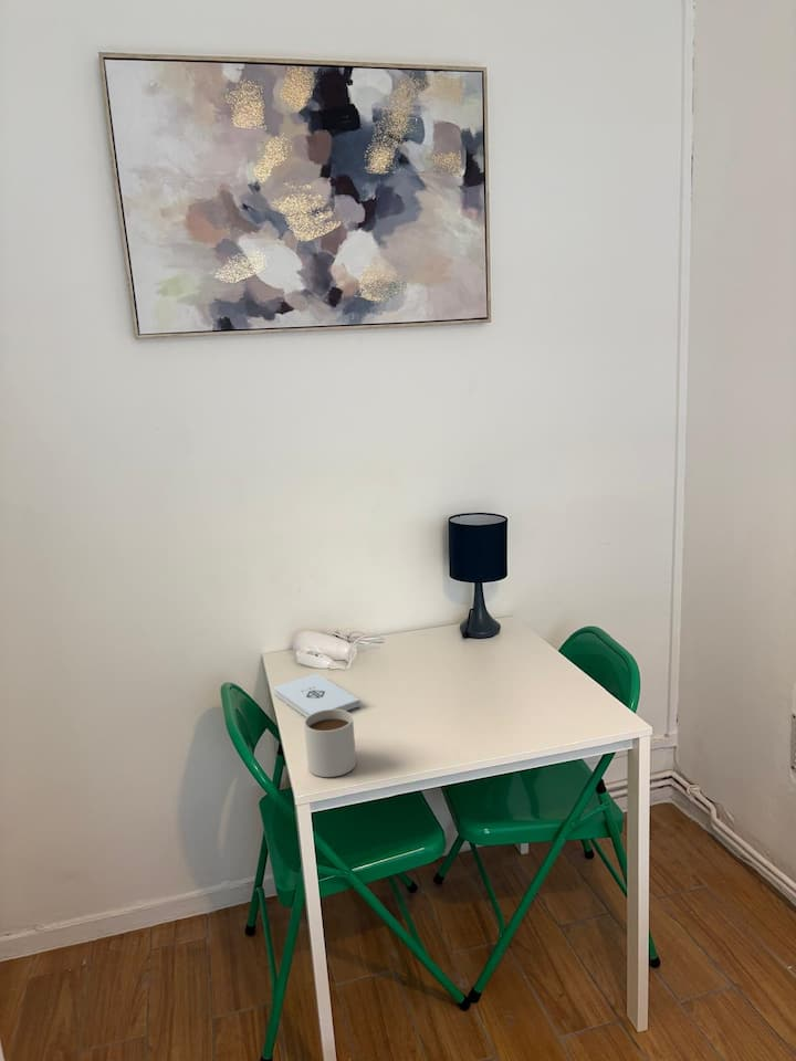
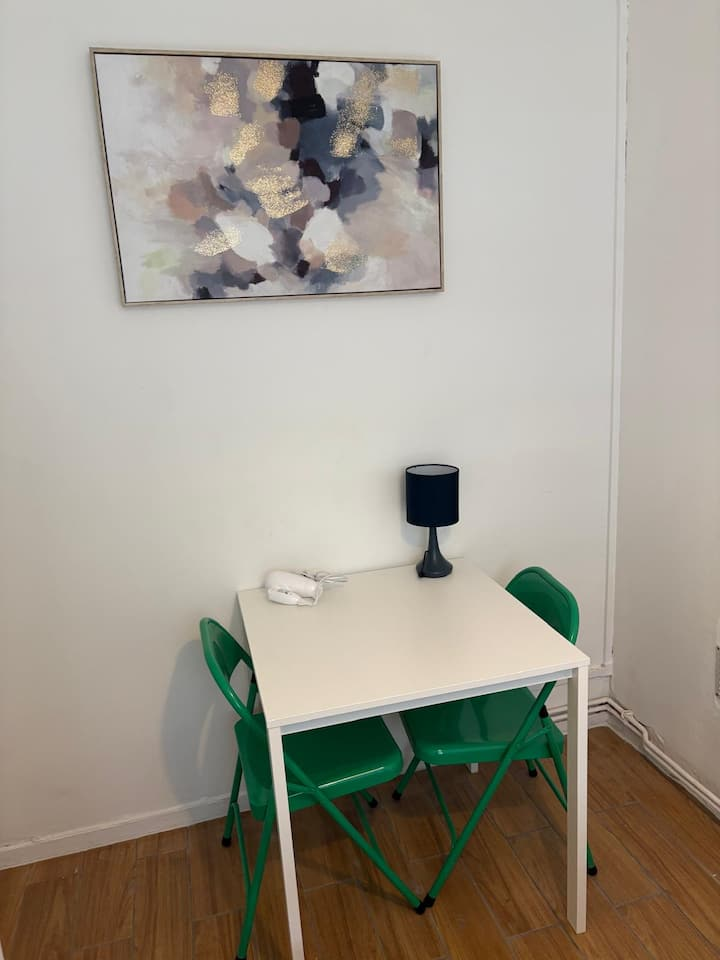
- notepad [273,672,362,717]
- mug [303,710,357,778]
